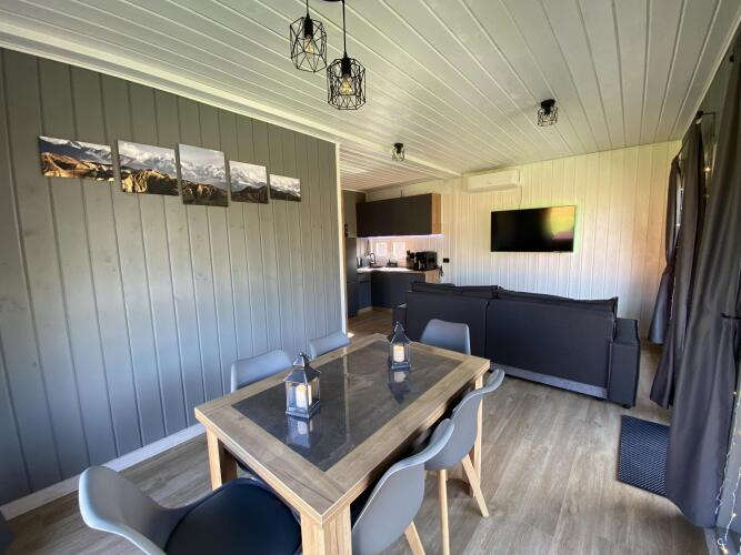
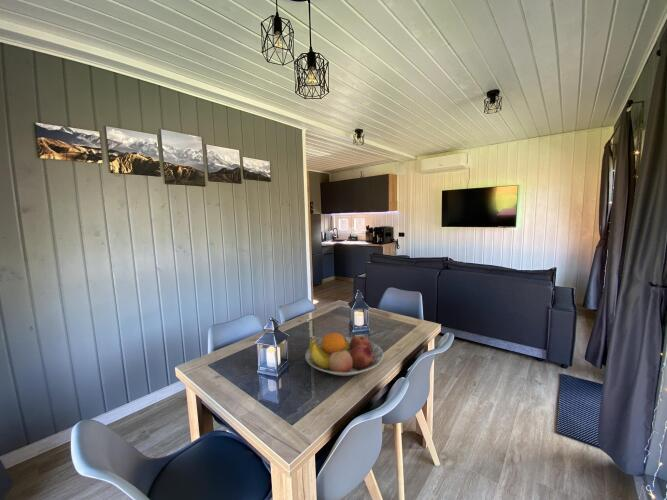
+ fruit bowl [304,332,384,377]
